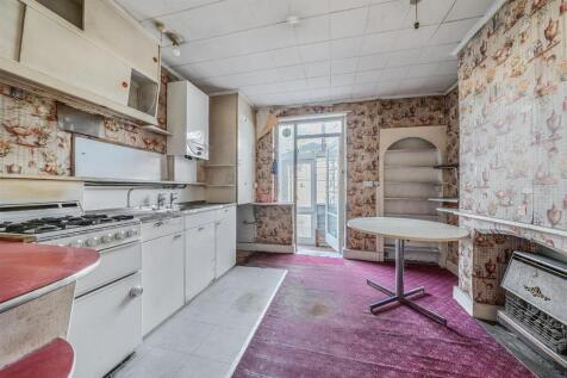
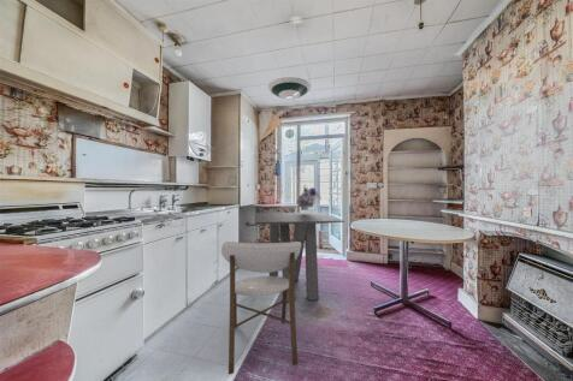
+ bouquet [296,186,323,212]
+ dining table [254,212,345,303]
+ dining chair [220,240,301,375]
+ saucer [267,76,312,101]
